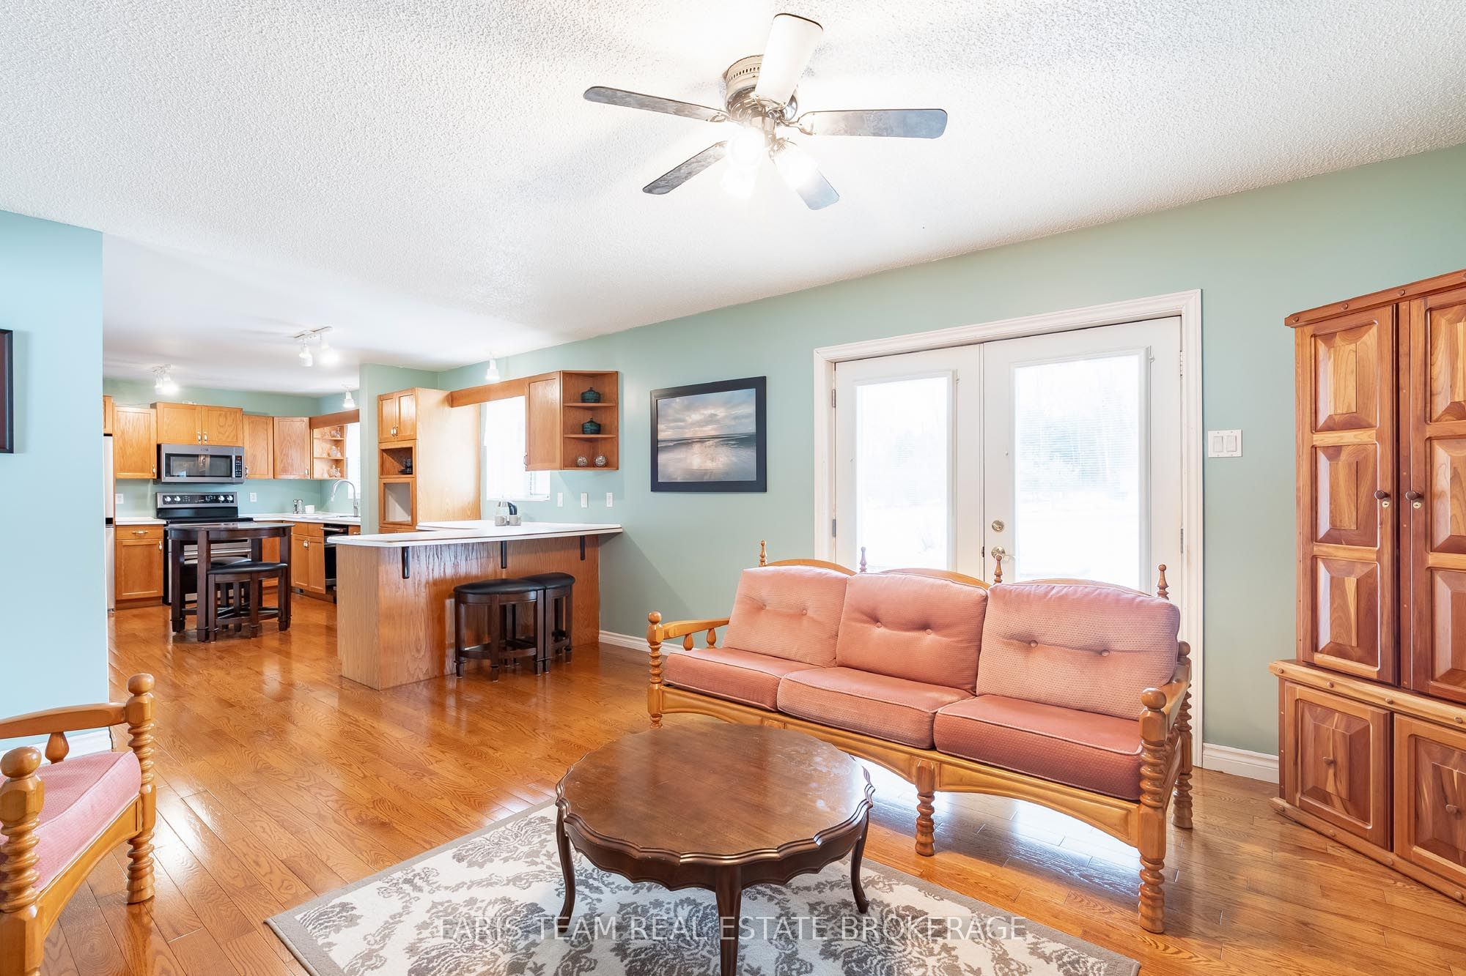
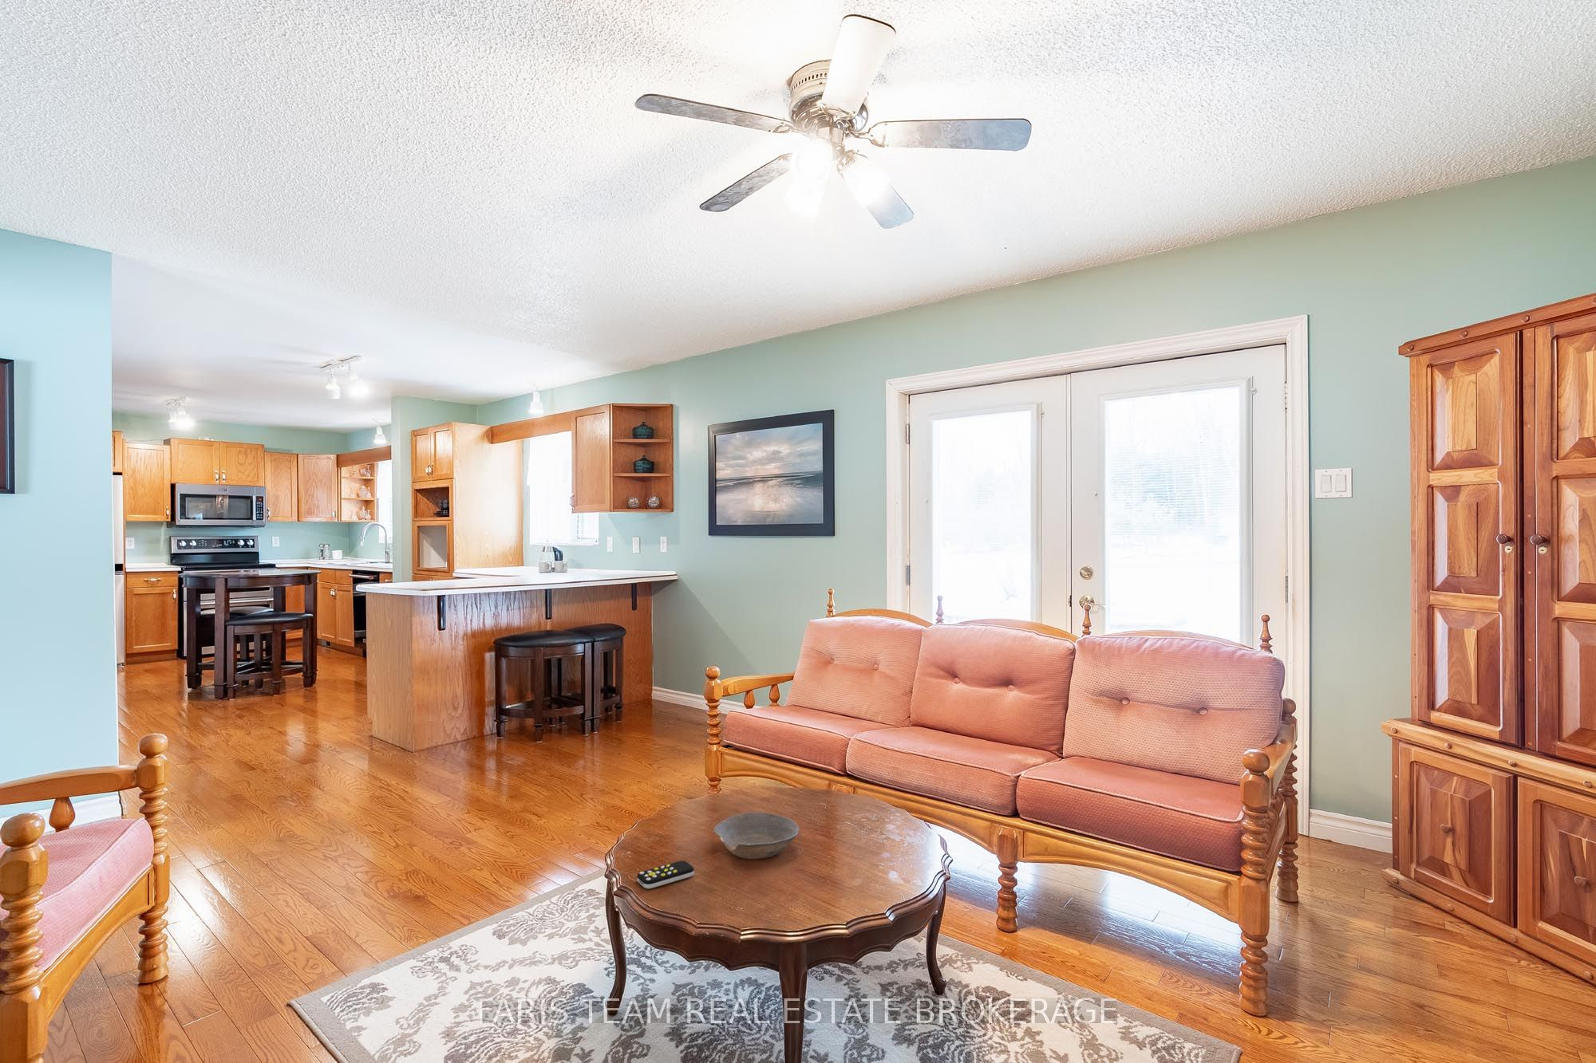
+ bowl [713,811,800,860]
+ remote control [636,860,695,889]
